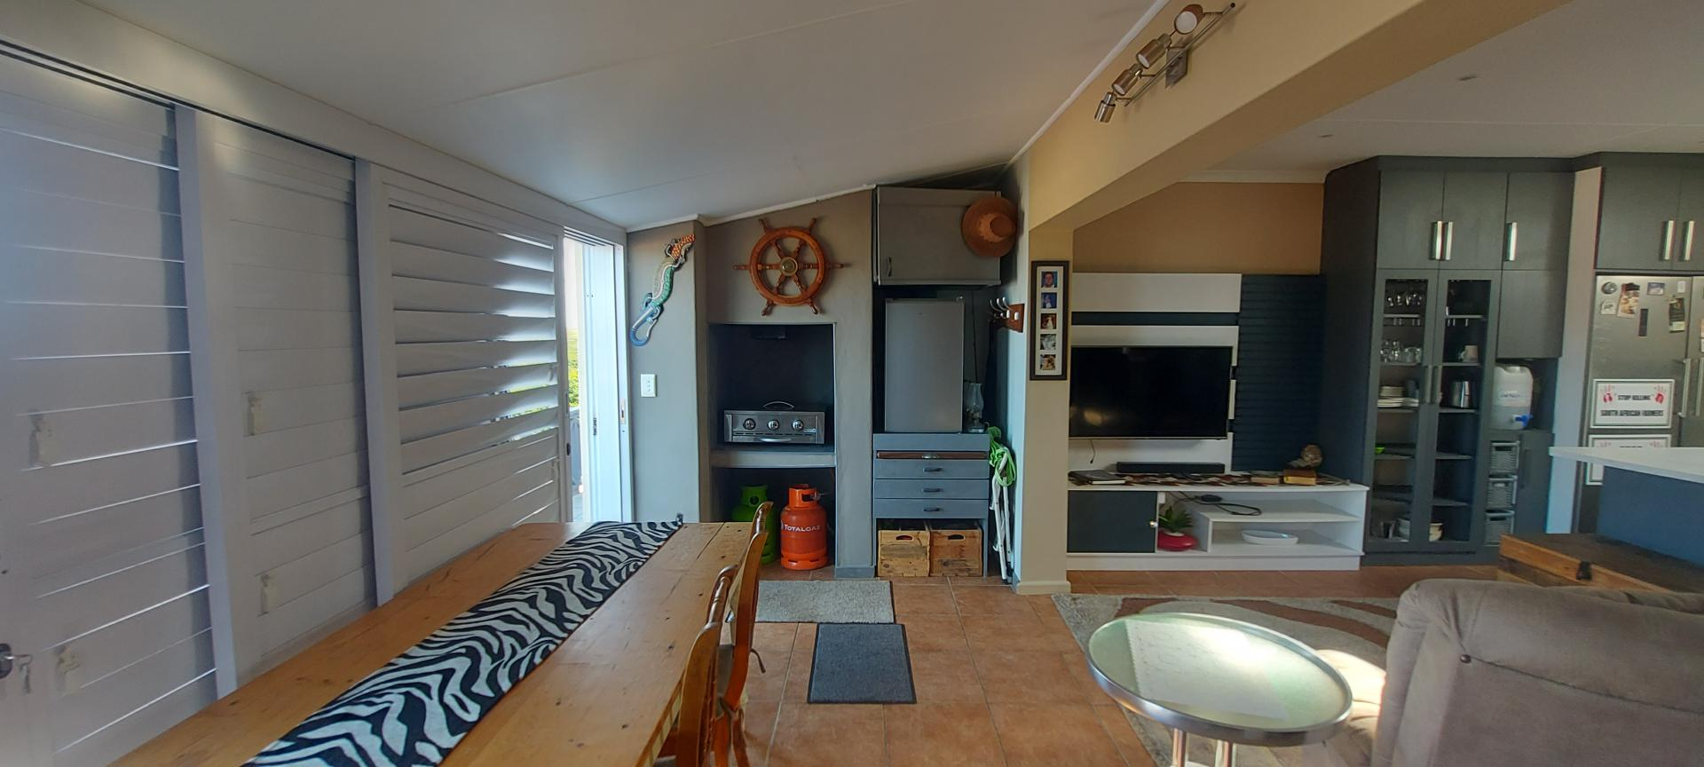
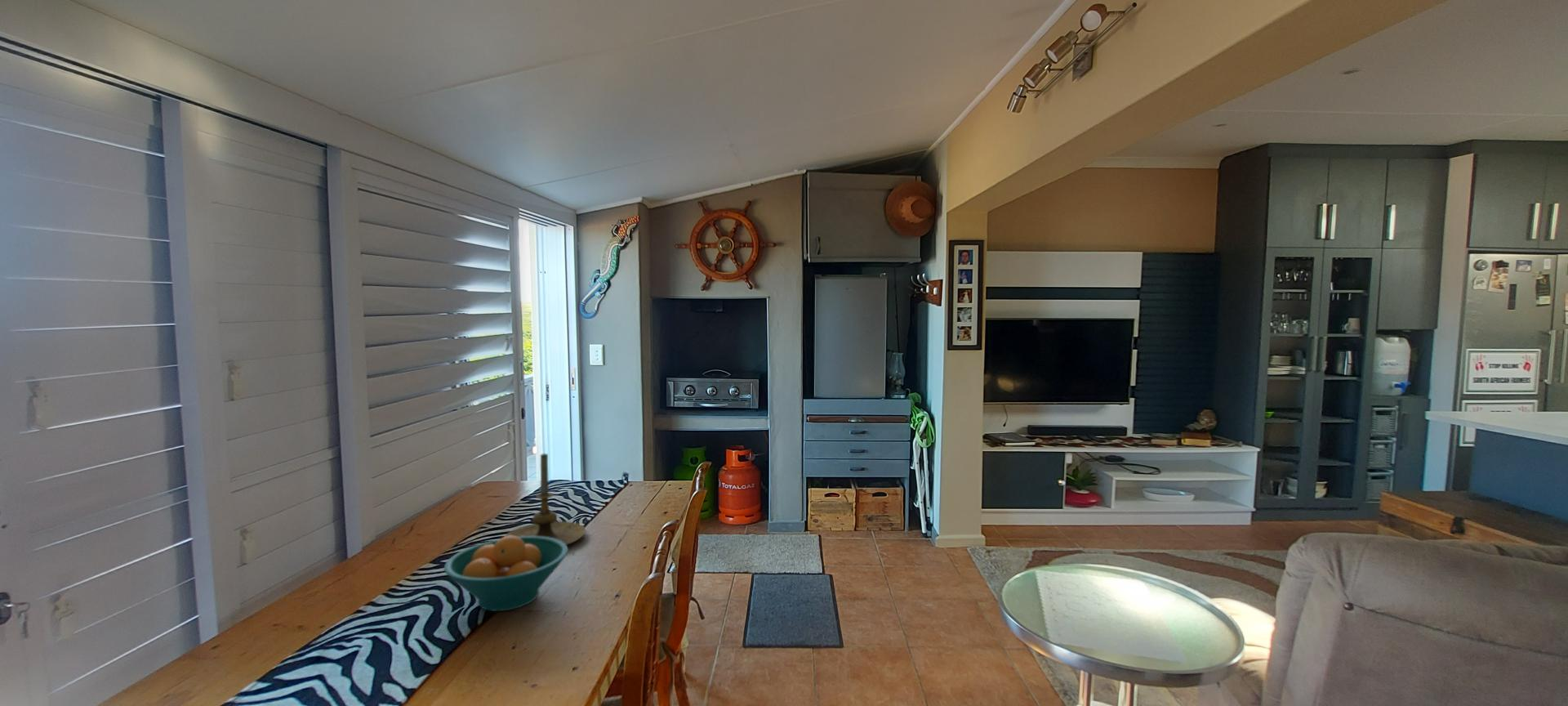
+ candle holder [503,453,586,546]
+ fruit bowl [443,535,569,612]
